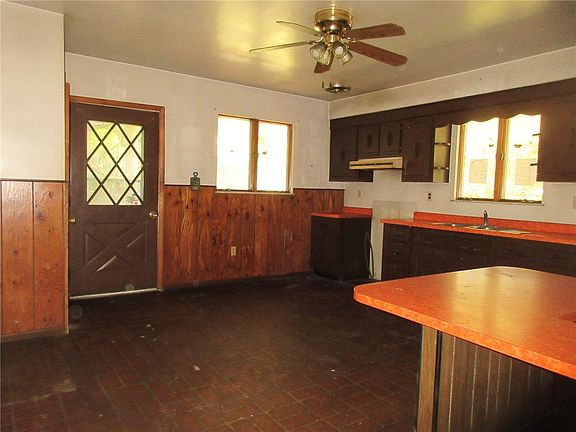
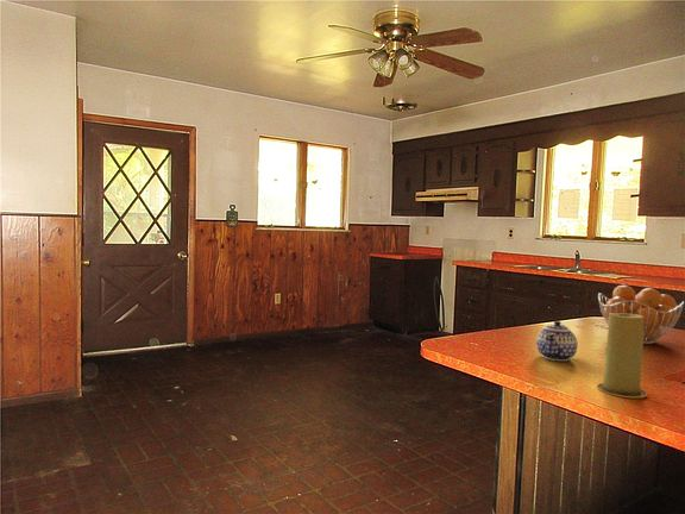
+ fruit basket [597,284,685,345]
+ teapot [535,320,579,362]
+ candle [596,313,648,400]
